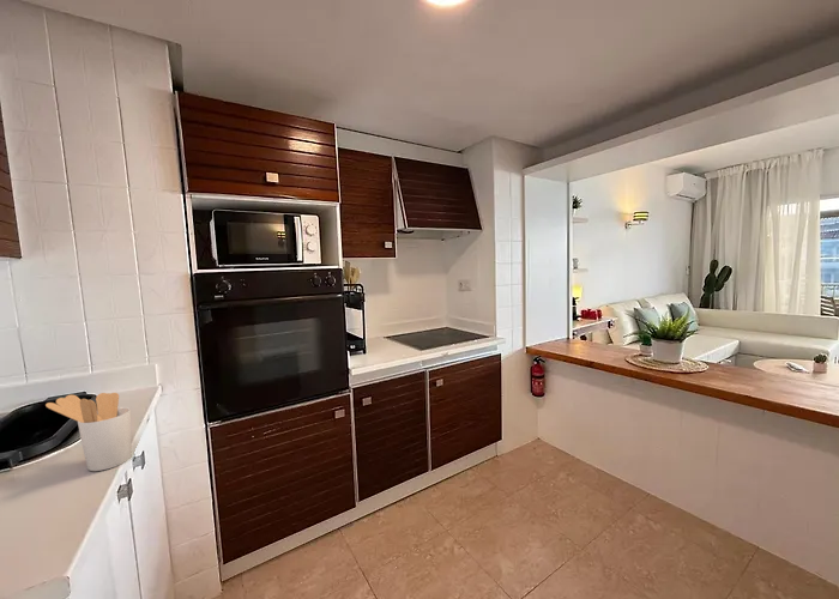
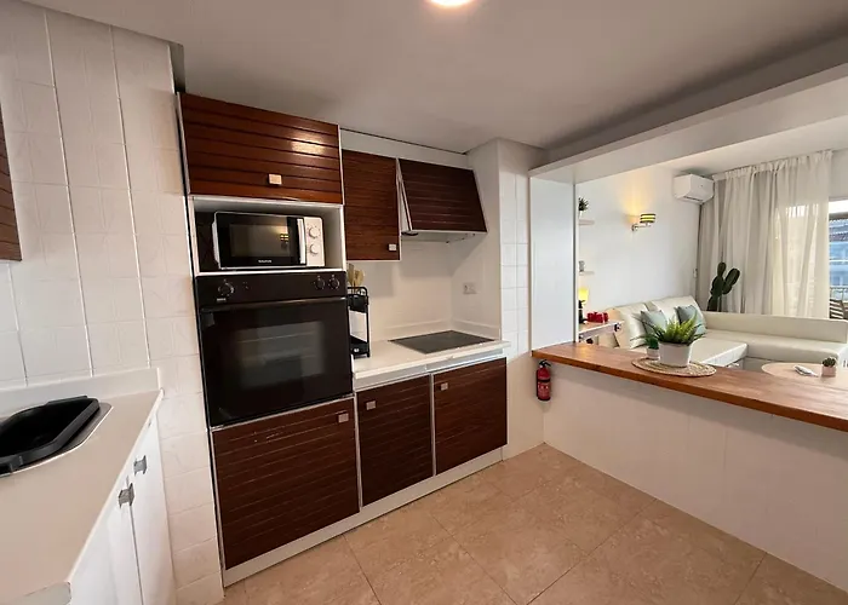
- utensil holder [44,392,132,472]
